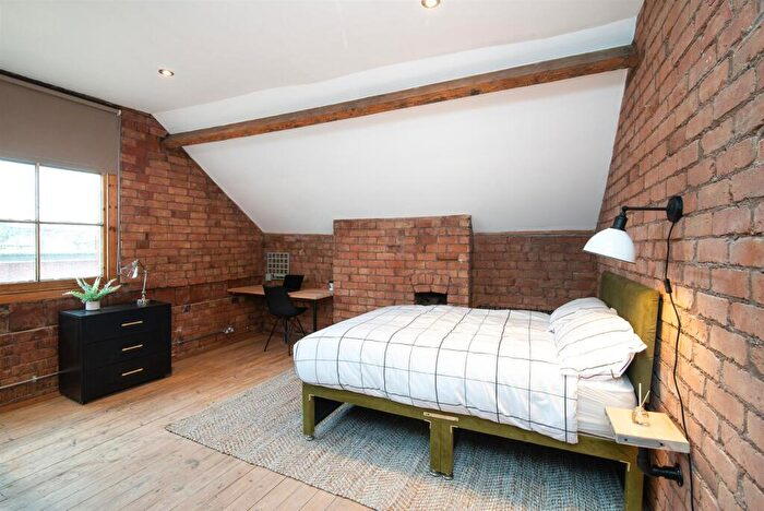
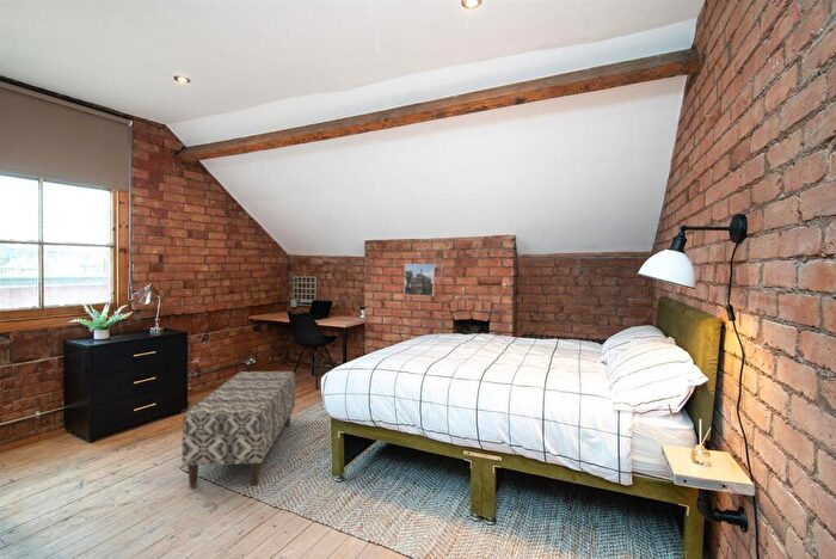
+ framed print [404,263,436,297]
+ bench [180,370,296,489]
